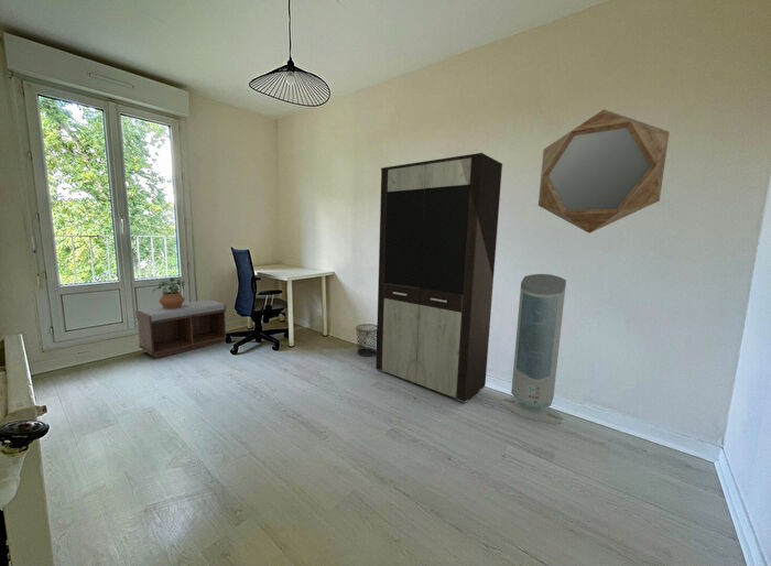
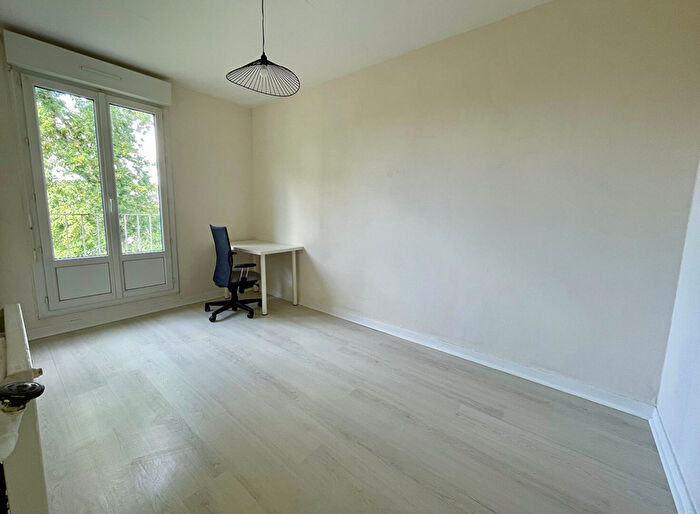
- home mirror [537,108,671,235]
- bench [134,300,228,359]
- cabinet [374,152,503,404]
- potted plant [152,276,186,309]
- air purifier [499,273,567,425]
- waste bin [355,323,377,358]
